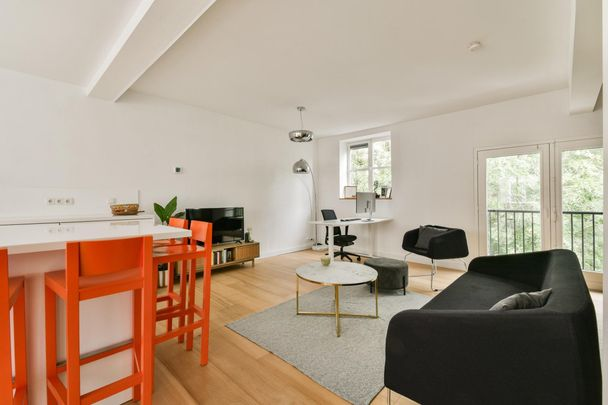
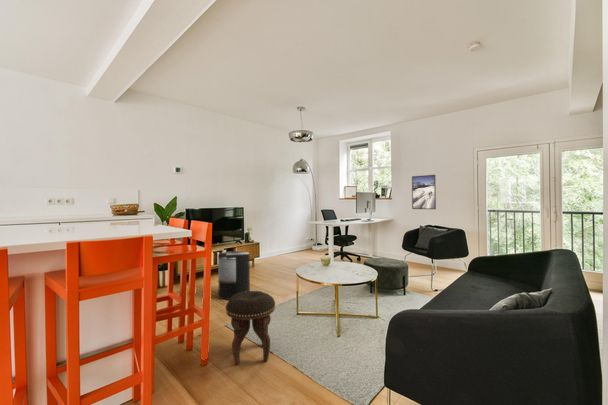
+ footstool [225,290,276,366]
+ trash can [217,250,251,301]
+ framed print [411,174,437,210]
